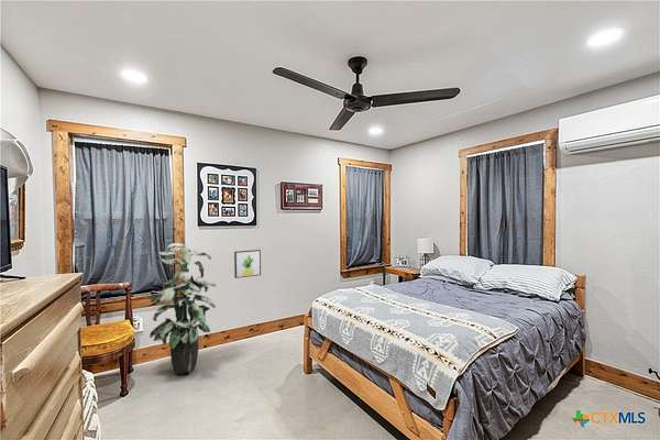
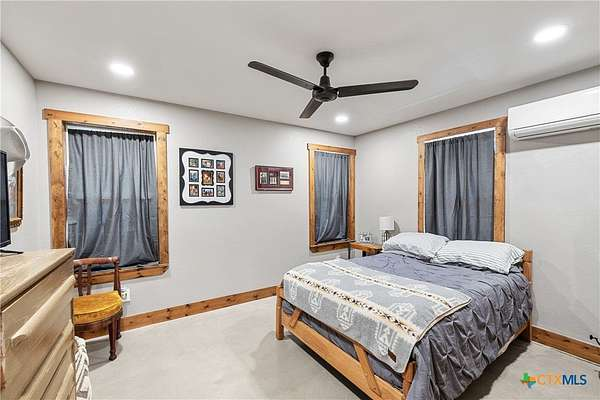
- wall art [233,249,262,279]
- indoor plant [145,242,217,375]
